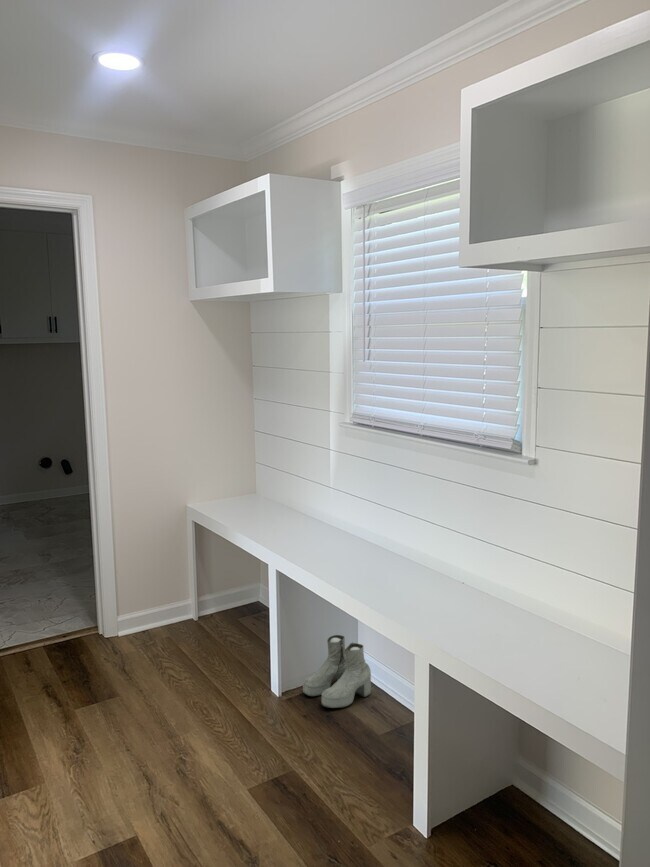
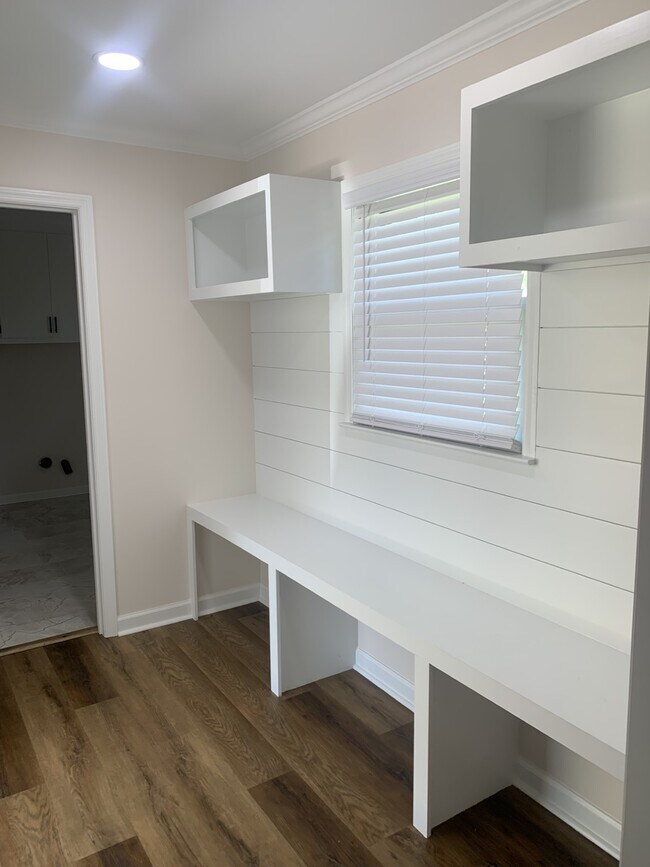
- boots [302,634,372,709]
